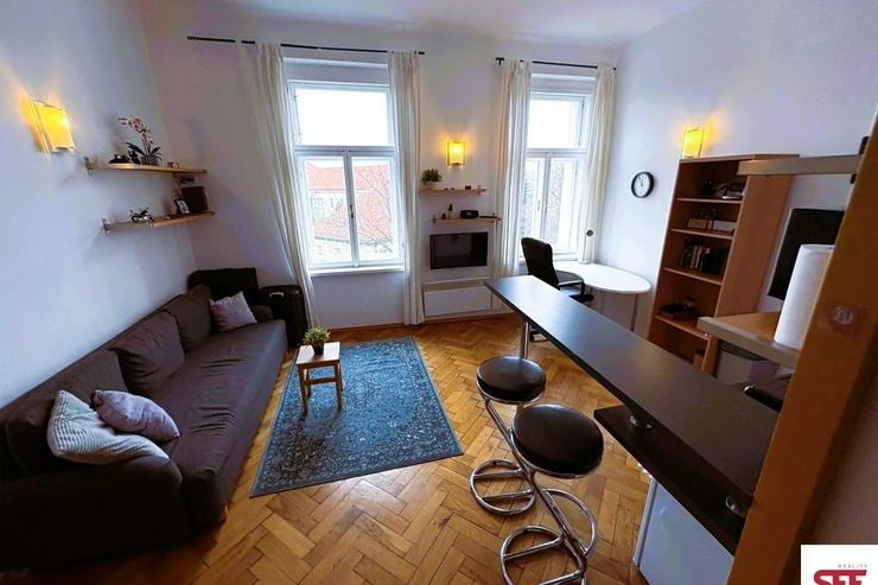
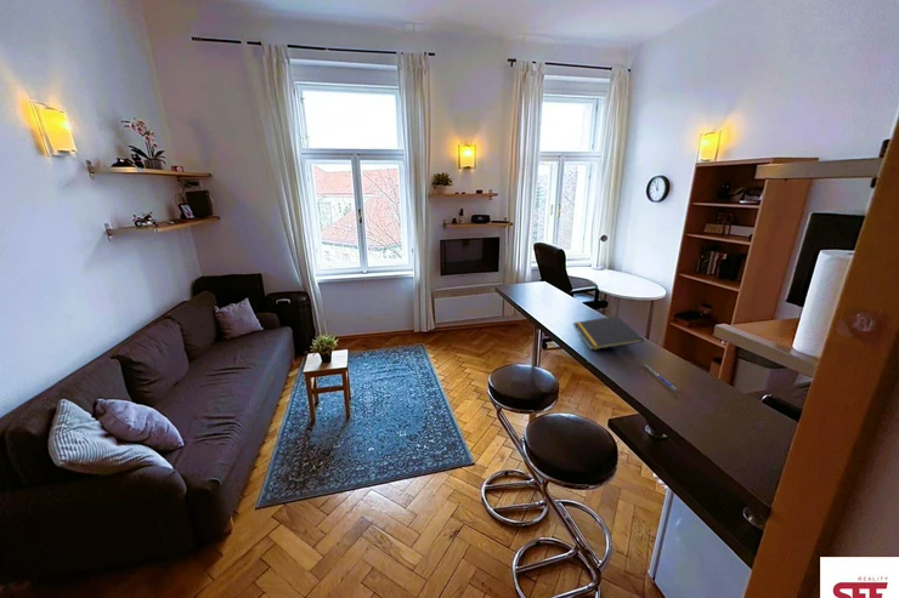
+ pen [643,364,679,392]
+ notepad [572,314,645,352]
